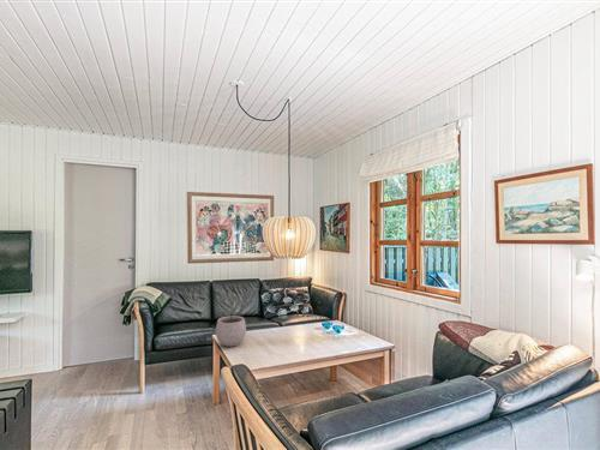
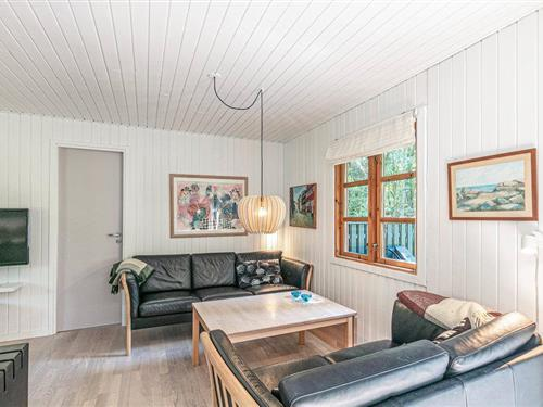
- plant pot [215,307,247,348]
